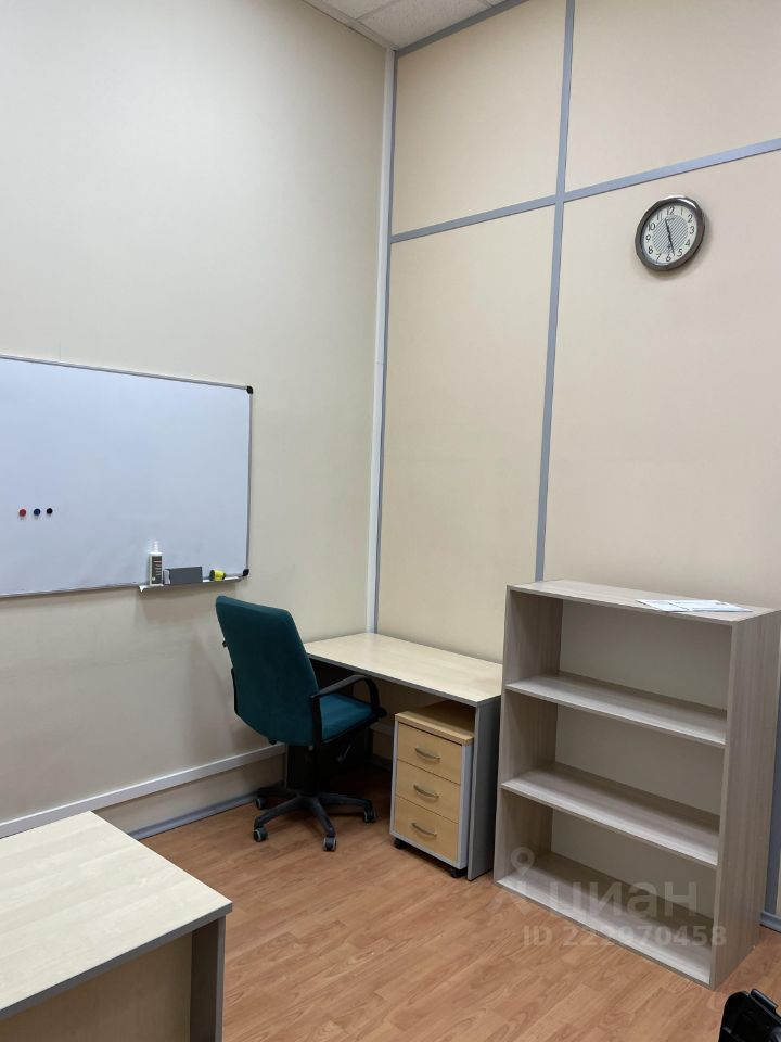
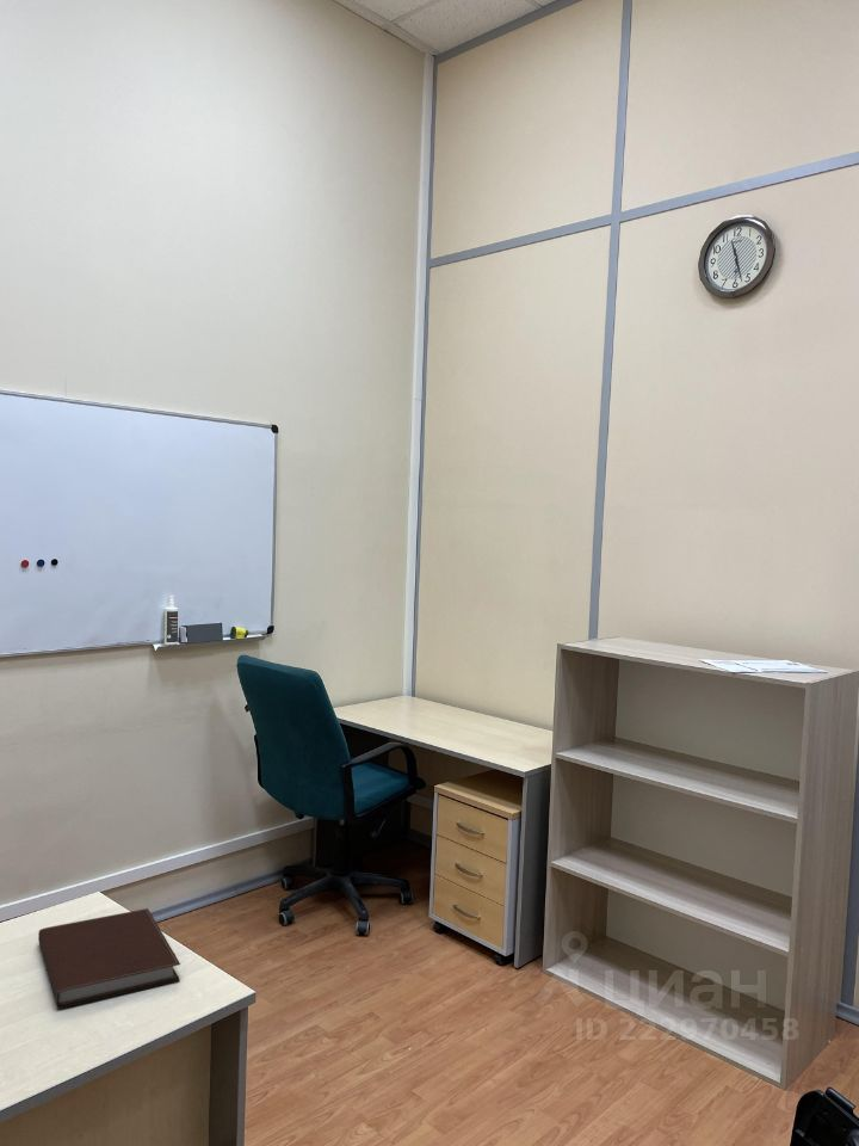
+ notebook [37,907,181,1009]
